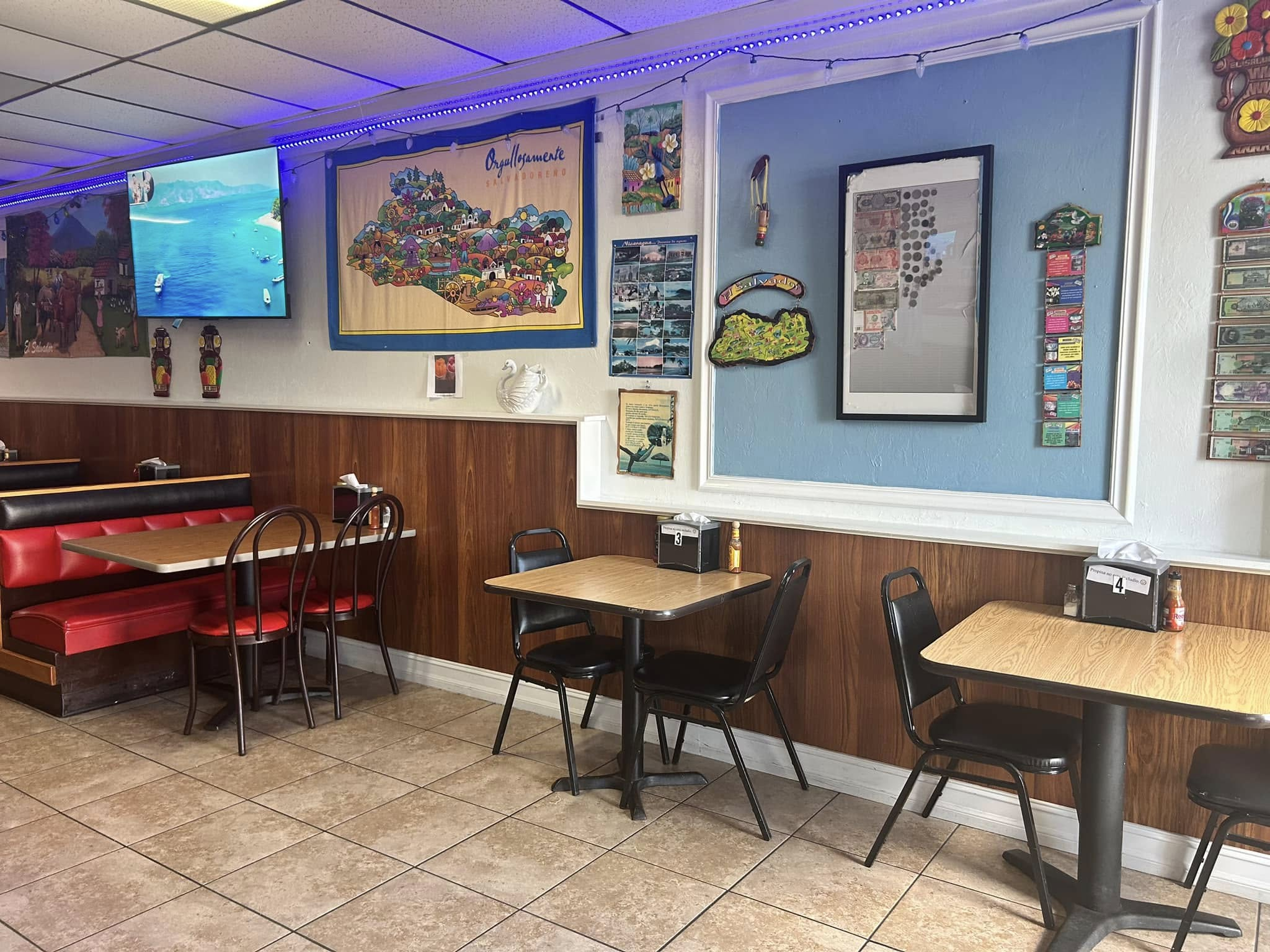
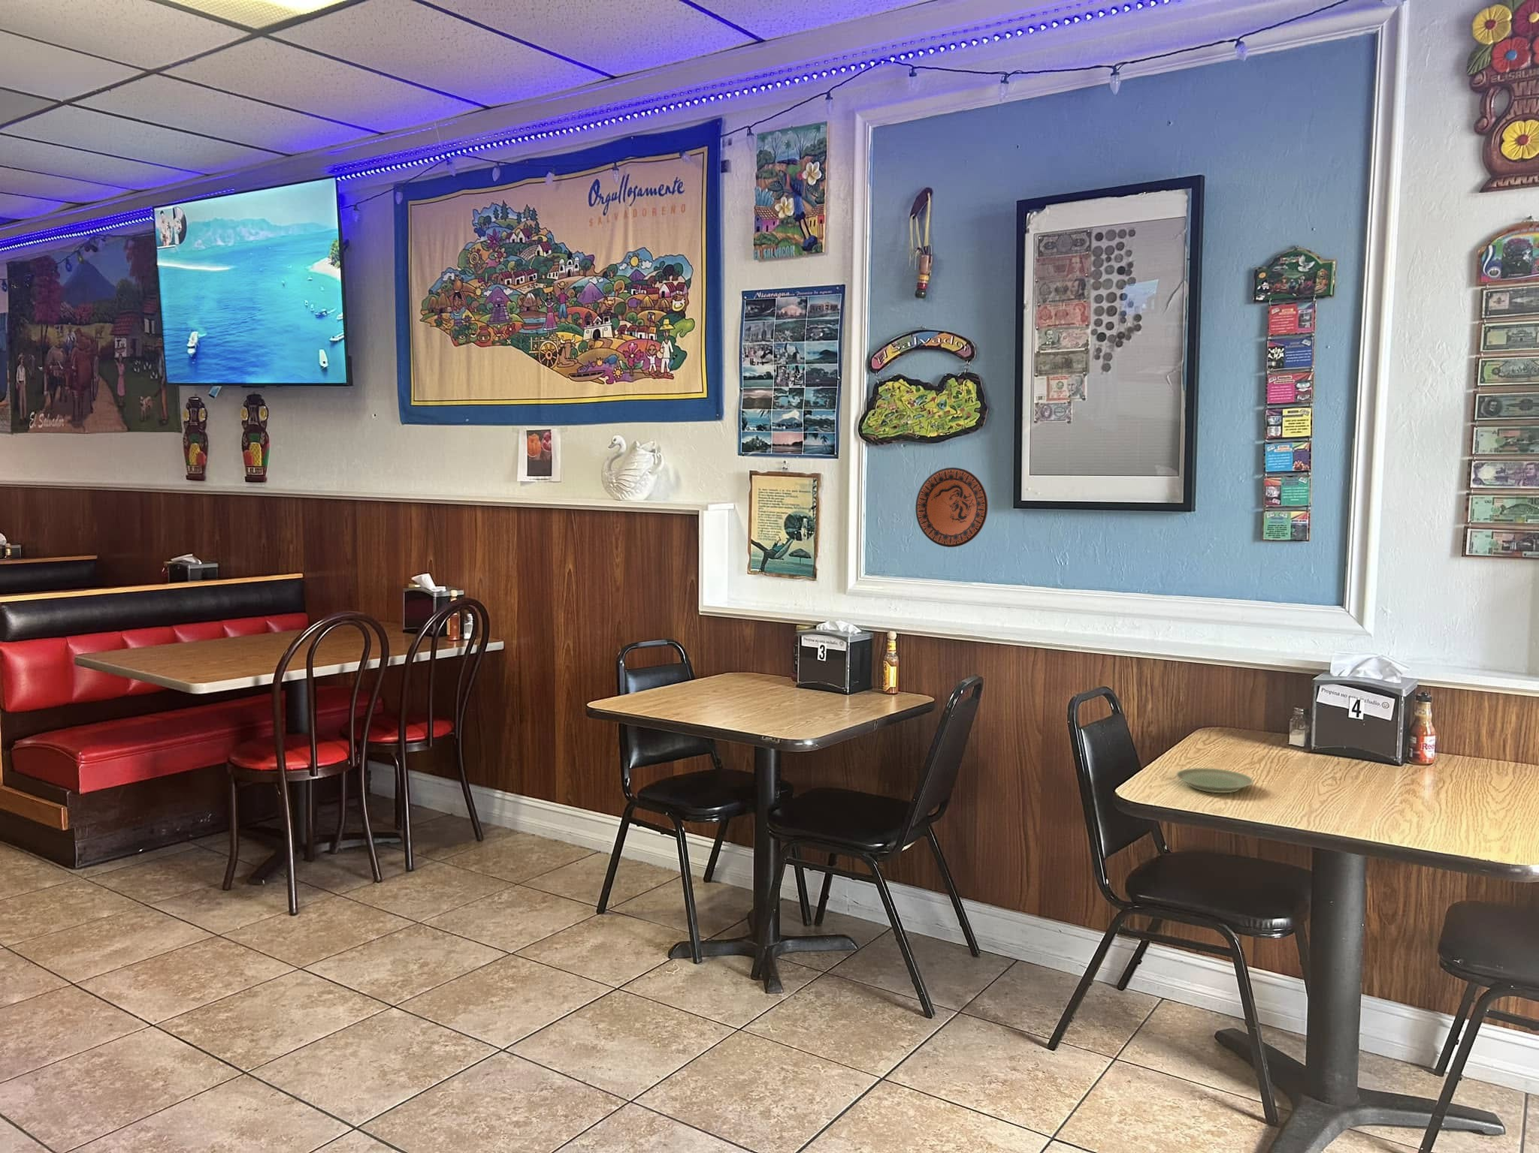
+ decorative plate [915,467,989,547]
+ plate [1175,767,1254,793]
